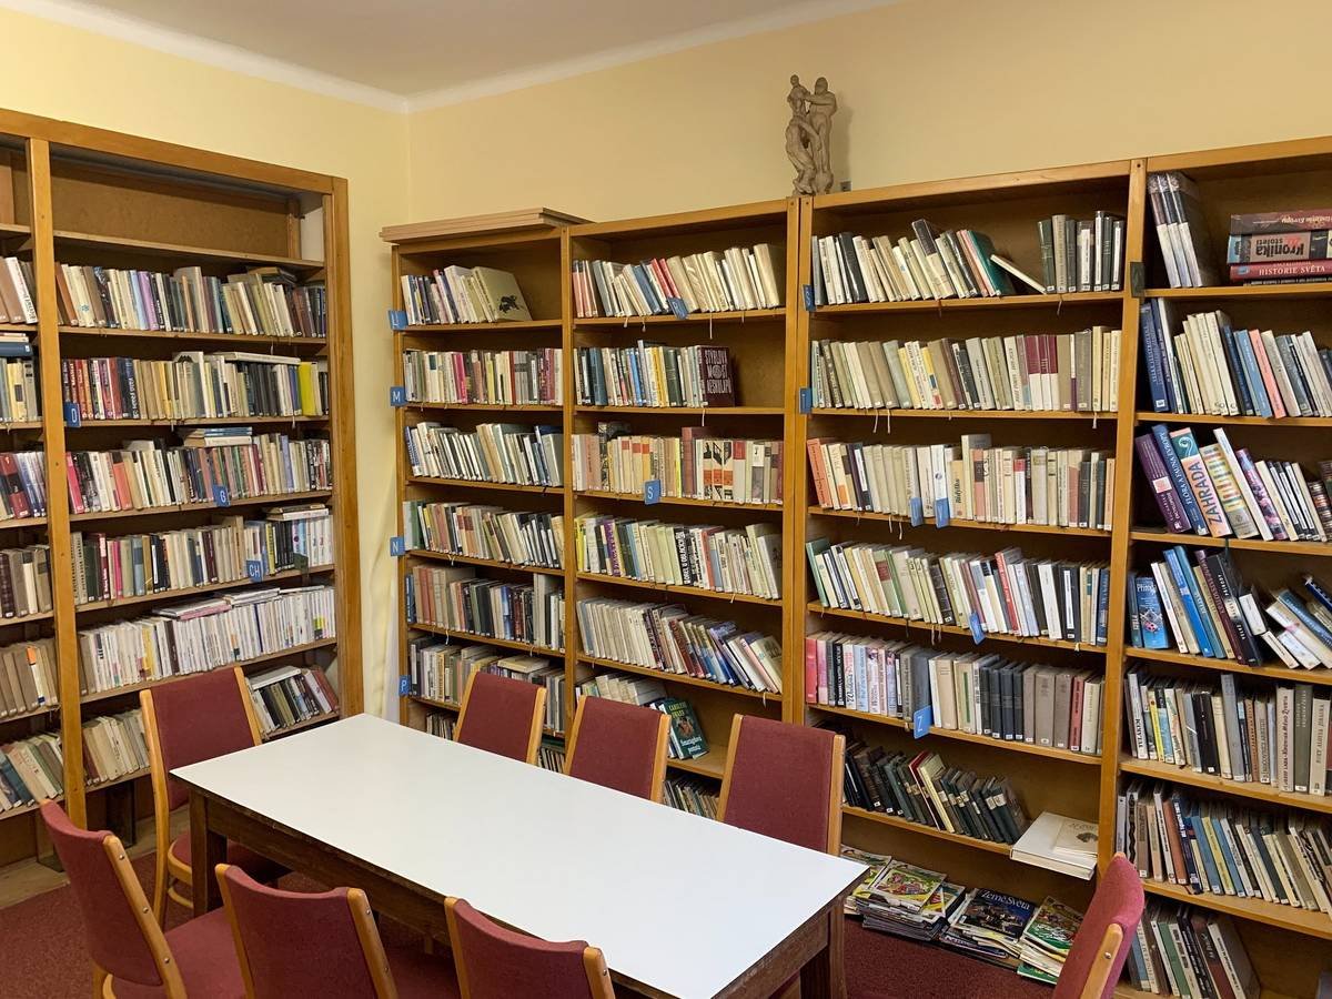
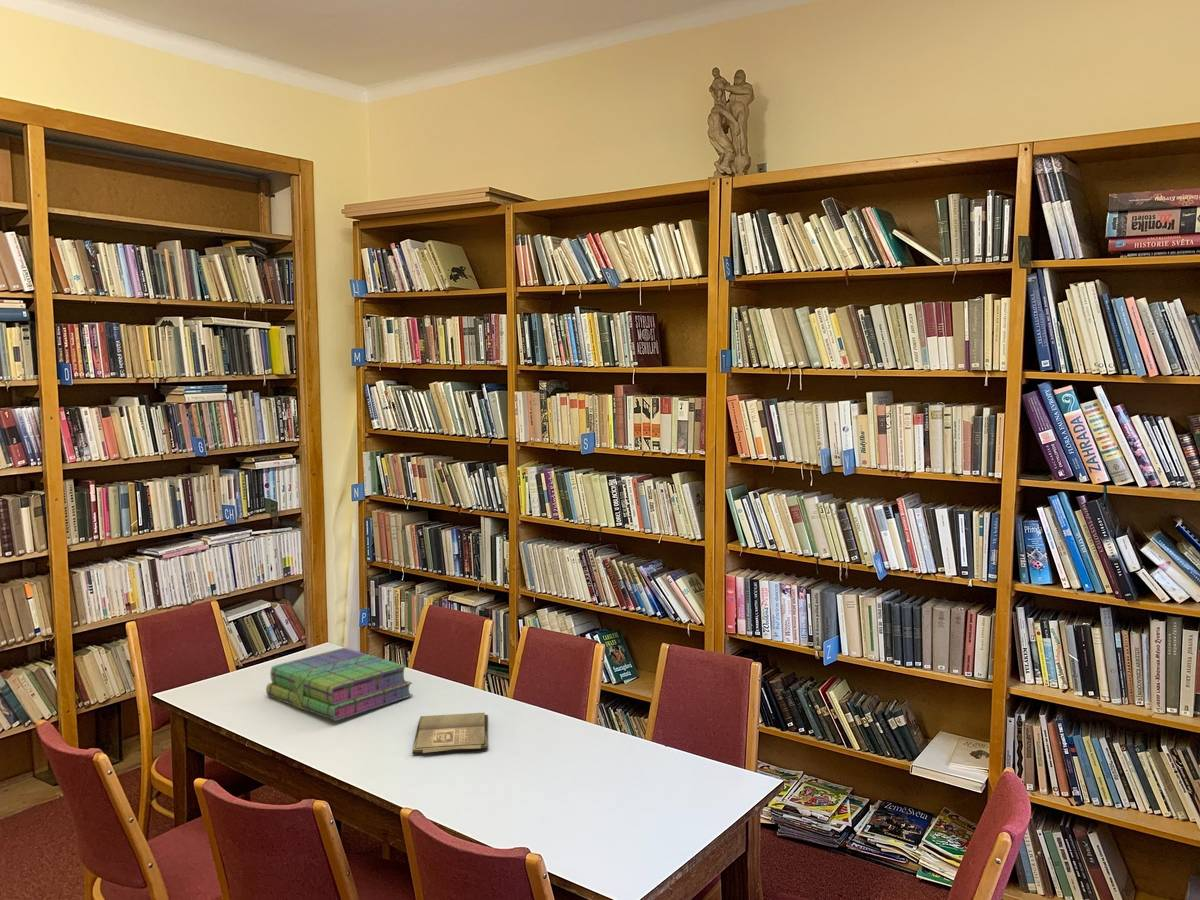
+ stack of books [265,647,414,722]
+ hardback book [411,712,489,755]
